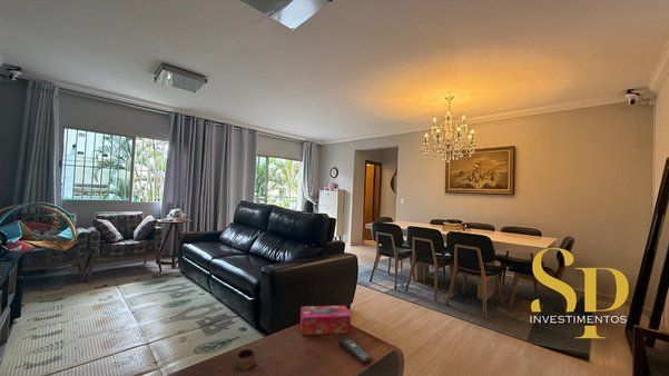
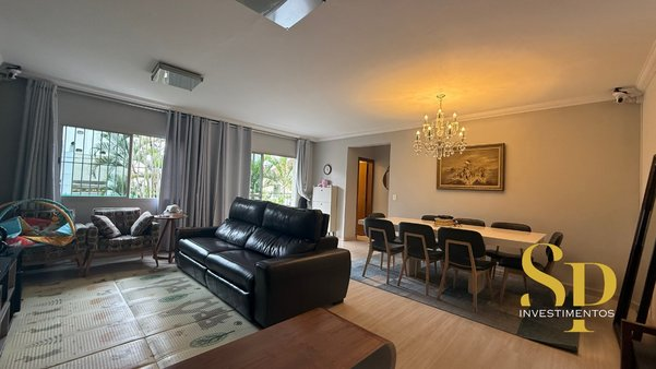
- cup [234,346,257,372]
- tissue box [299,305,352,336]
- remote control [337,336,374,365]
